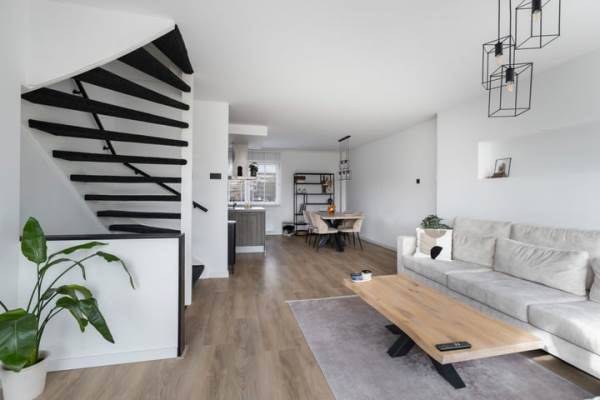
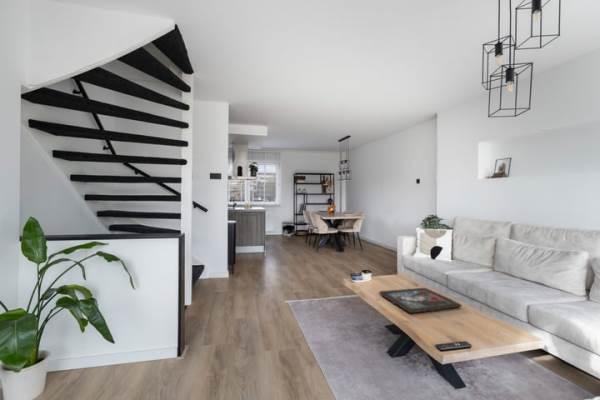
+ religious icon [378,287,463,314]
